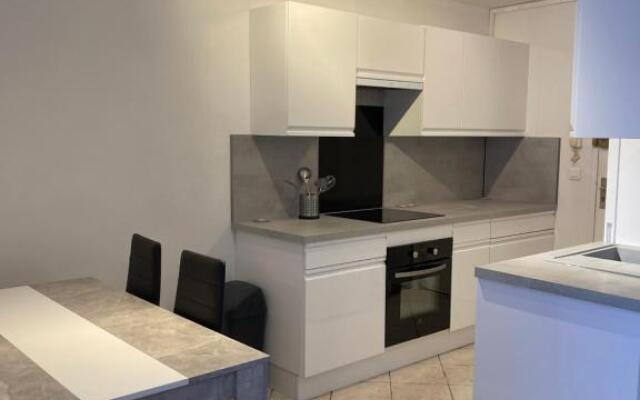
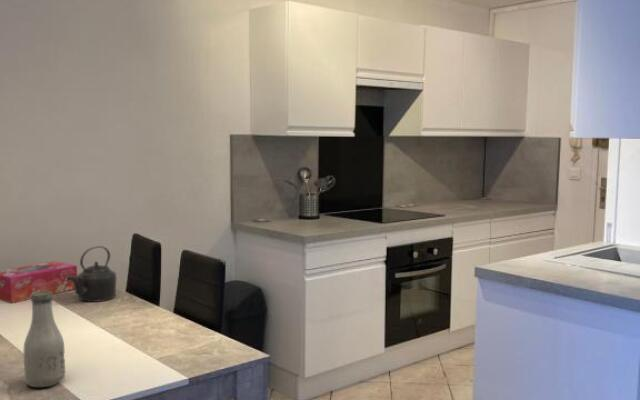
+ kettle [67,245,118,303]
+ tissue box [0,260,78,304]
+ bottle [23,291,66,388]
